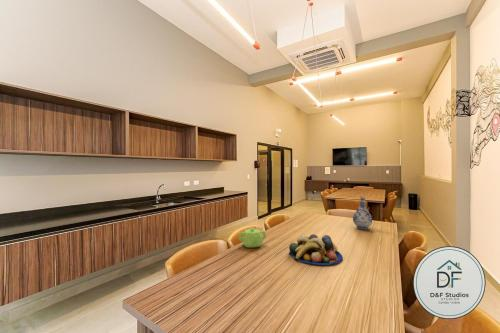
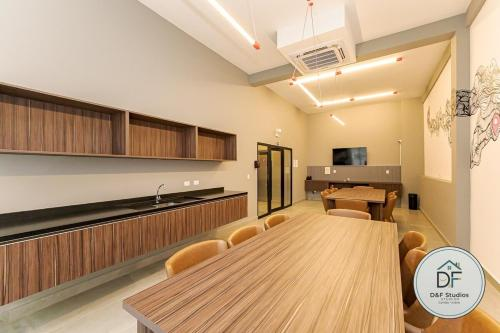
- fruit bowl [287,233,344,266]
- teapot [237,227,267,249]
- vase [352,196,373,230]
